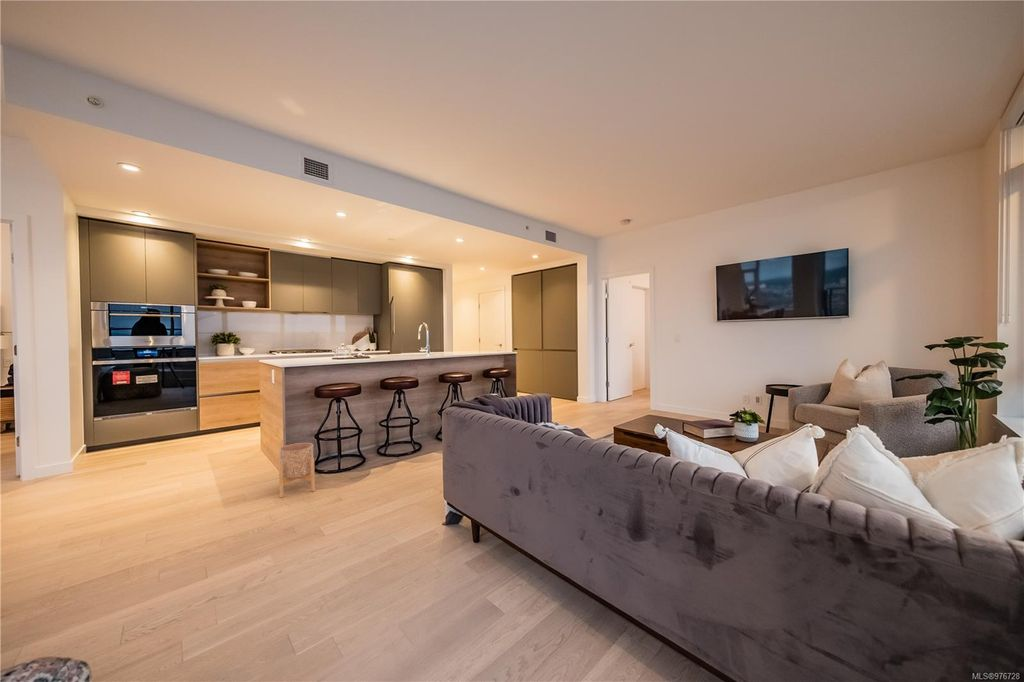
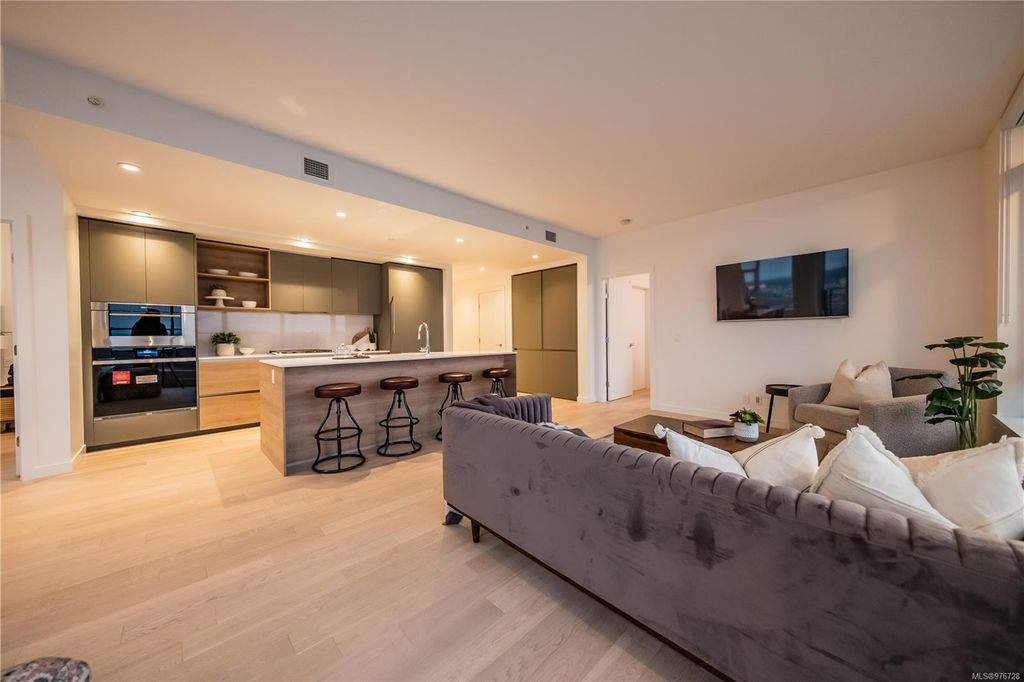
- planter [278,442,316,498]
